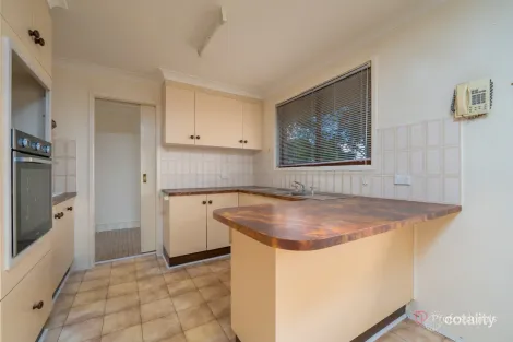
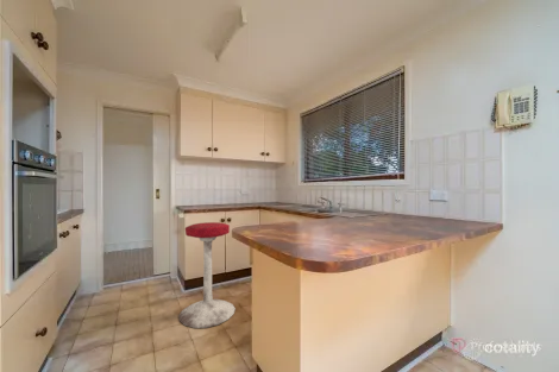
+ stool [177,221,237,329]
